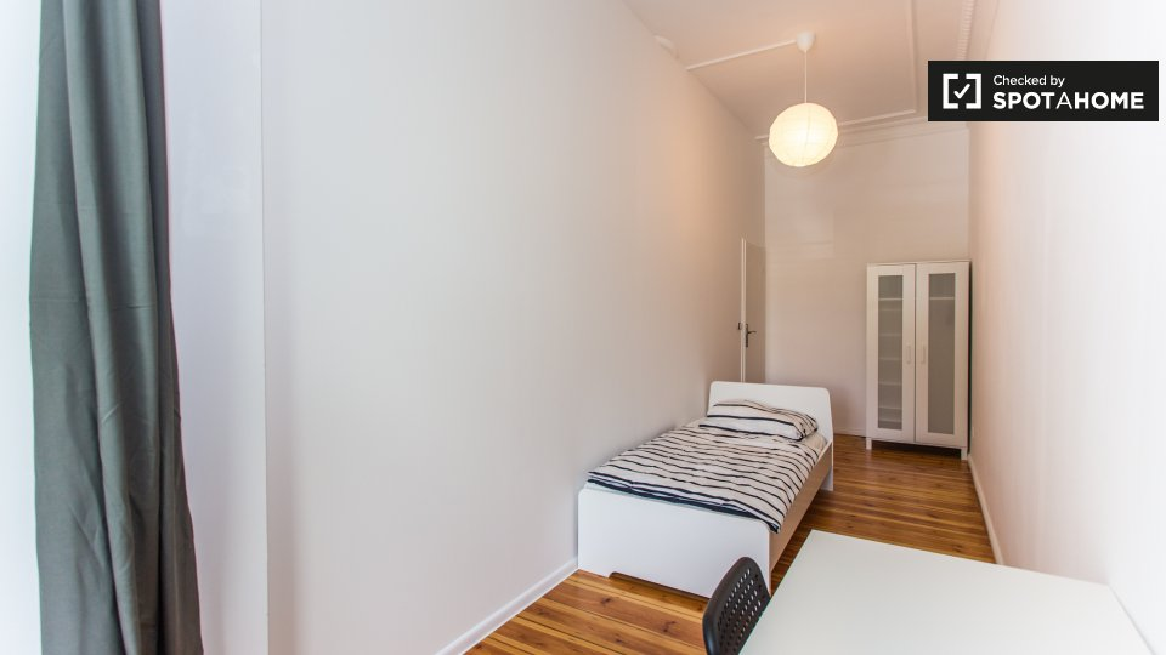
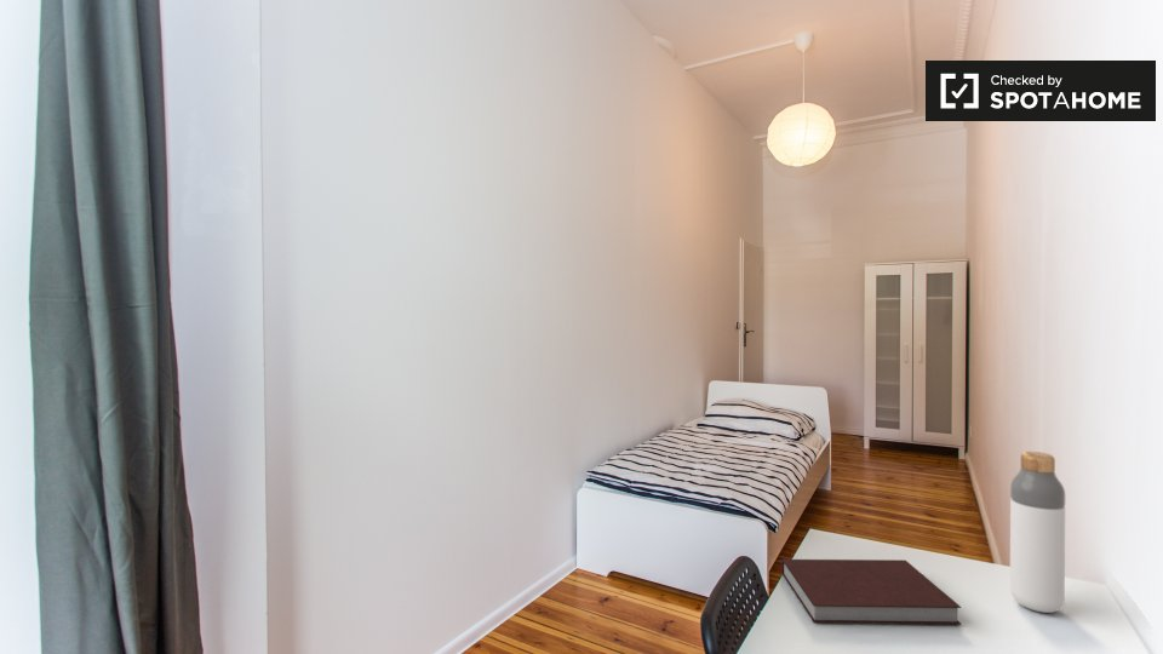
+ notebook [780,558,963,626]
+ bottle [1009,451,1066,614]
